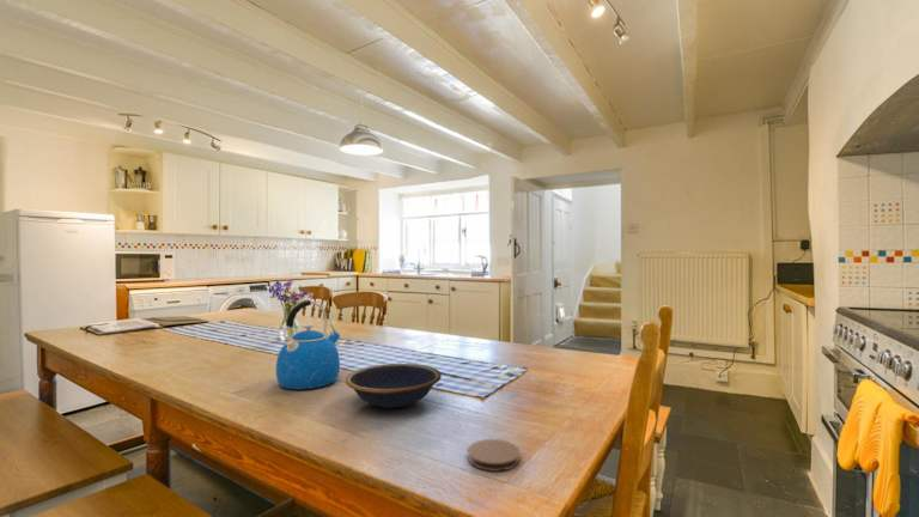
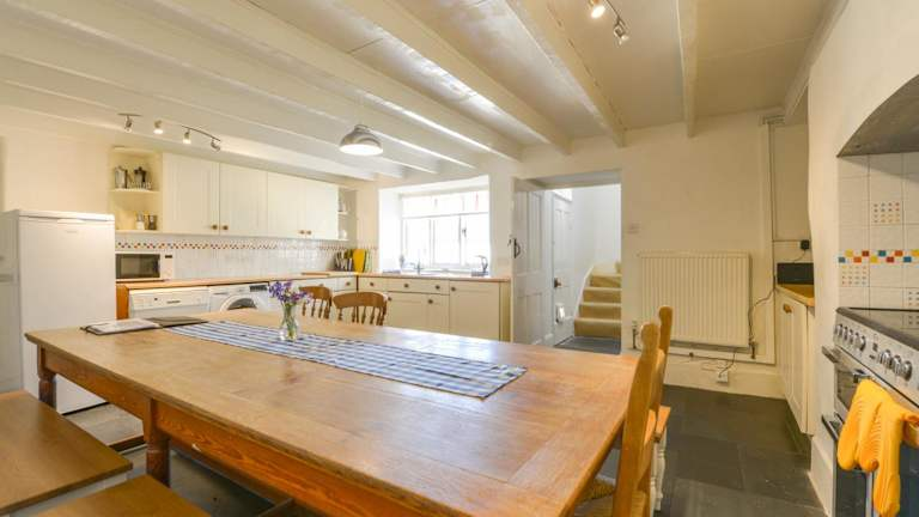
- kettle [275,299,341,390]
- coaster [467,438,521,473]
- bowl [345,363,443,409]
